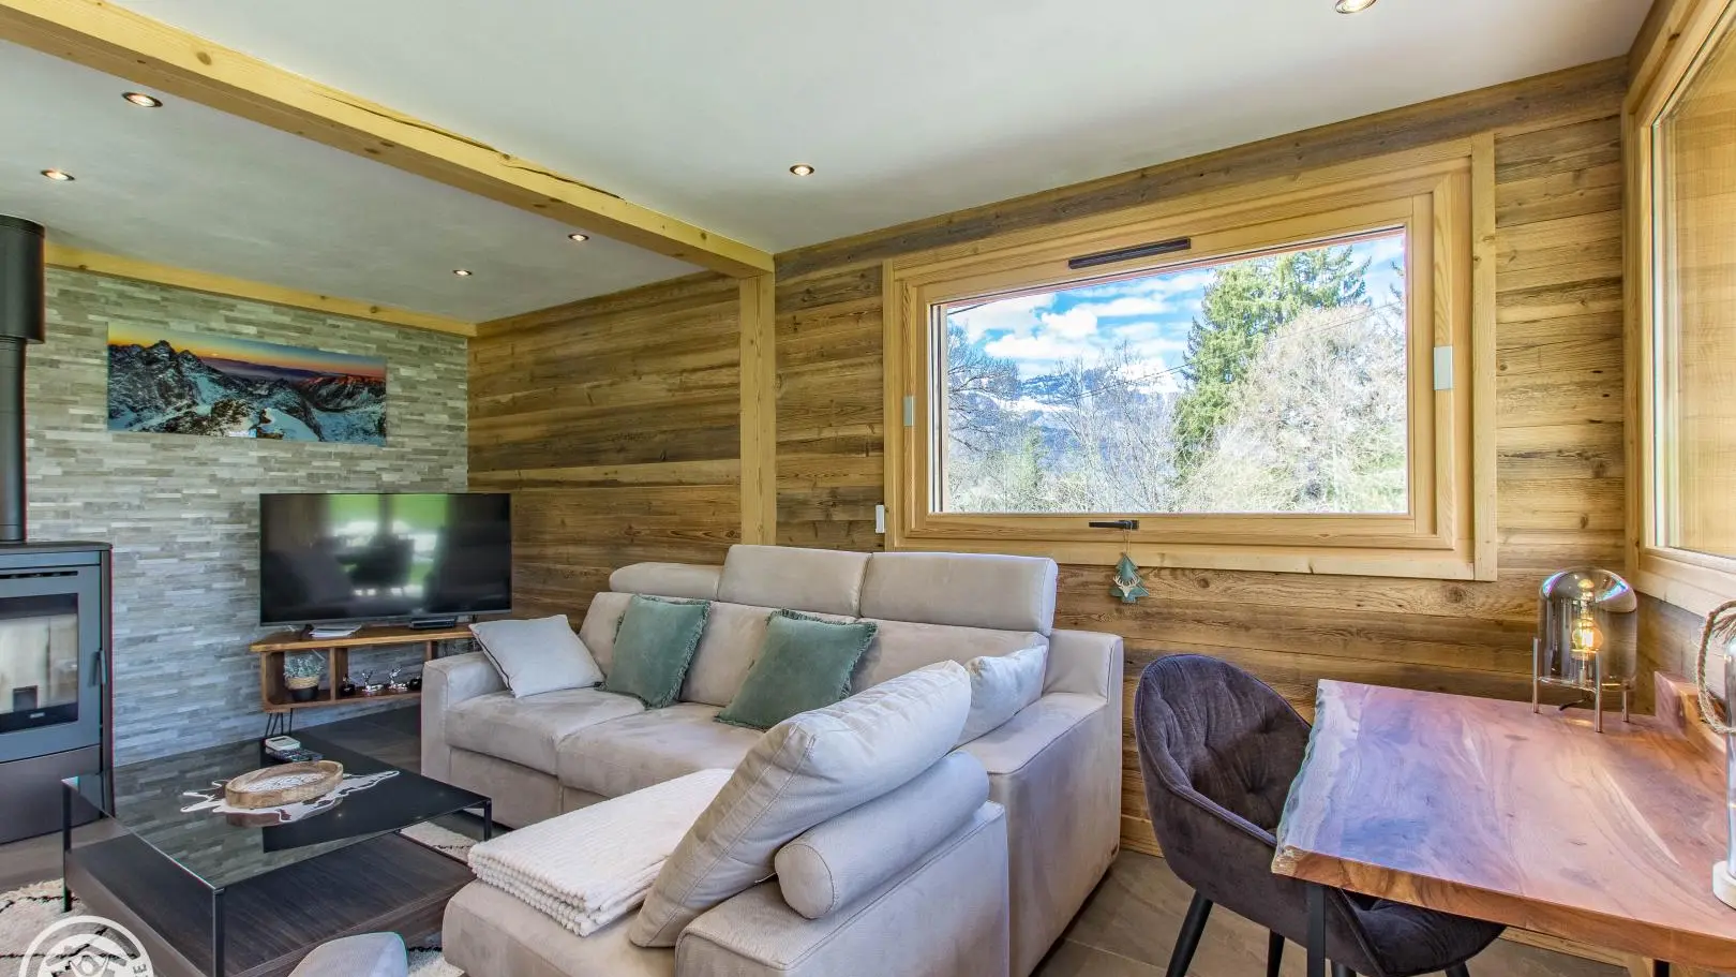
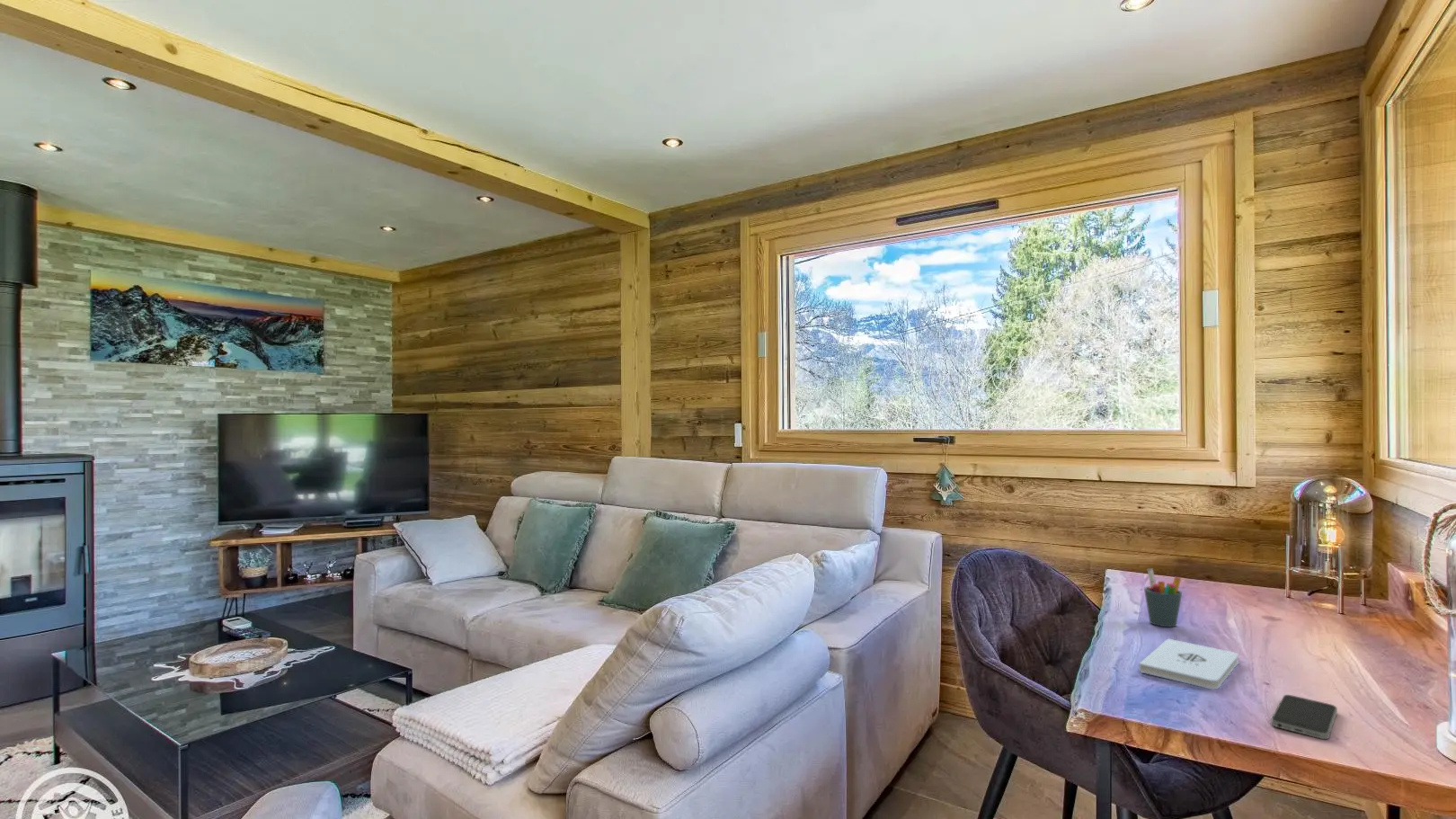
+ smartphone [1271,694,1338,740]
+ pen holder [1143,568,1183,628]
+ notepad [1138,637,1239,690]
